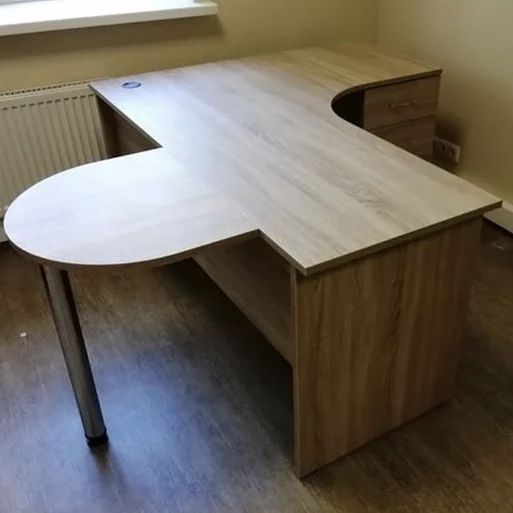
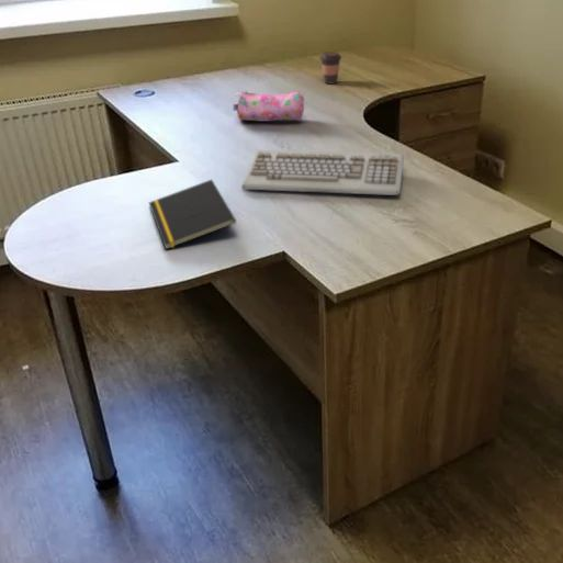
+ coffee cup [318,50,342,85]
+ keyboard [240,149,405,196]
+ pencil case [233,90,305,122]
+ notepad [148,179,237,250]
